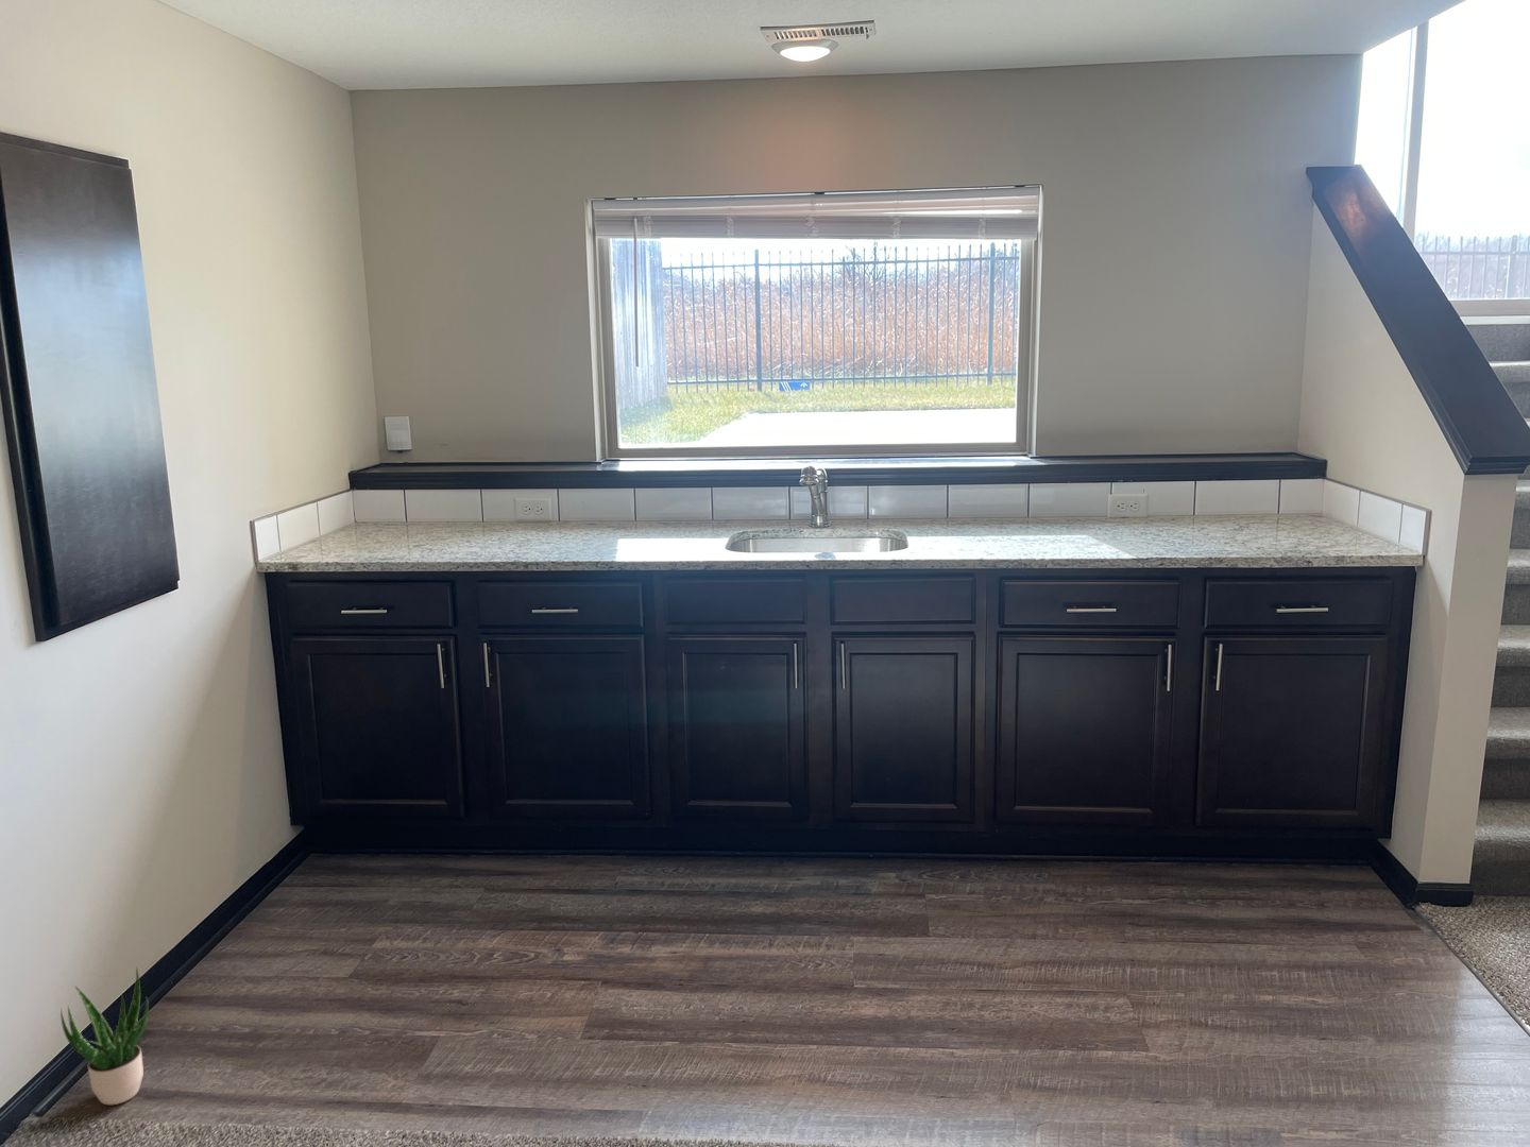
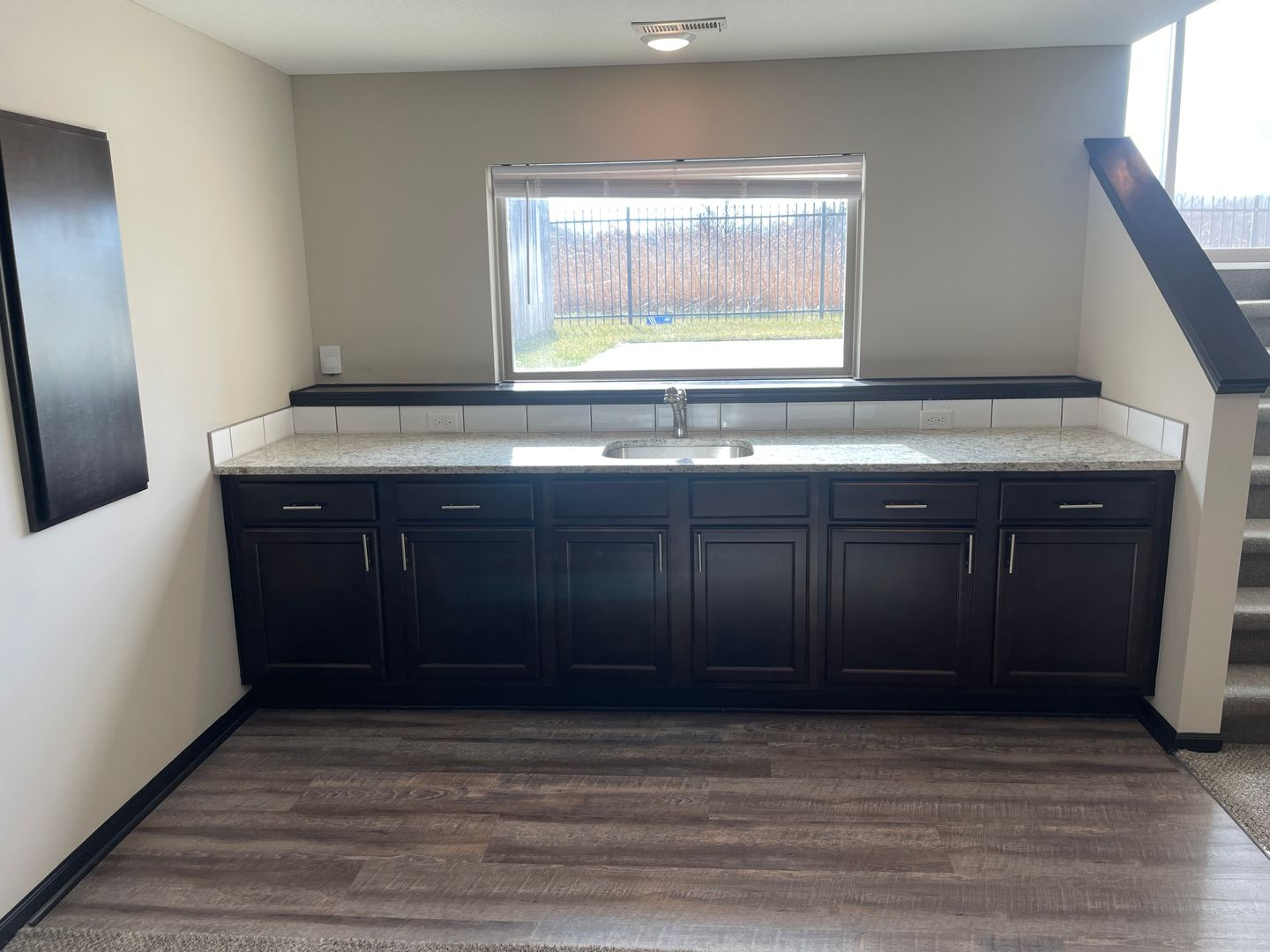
- potted plant [59,965,154,1106]
